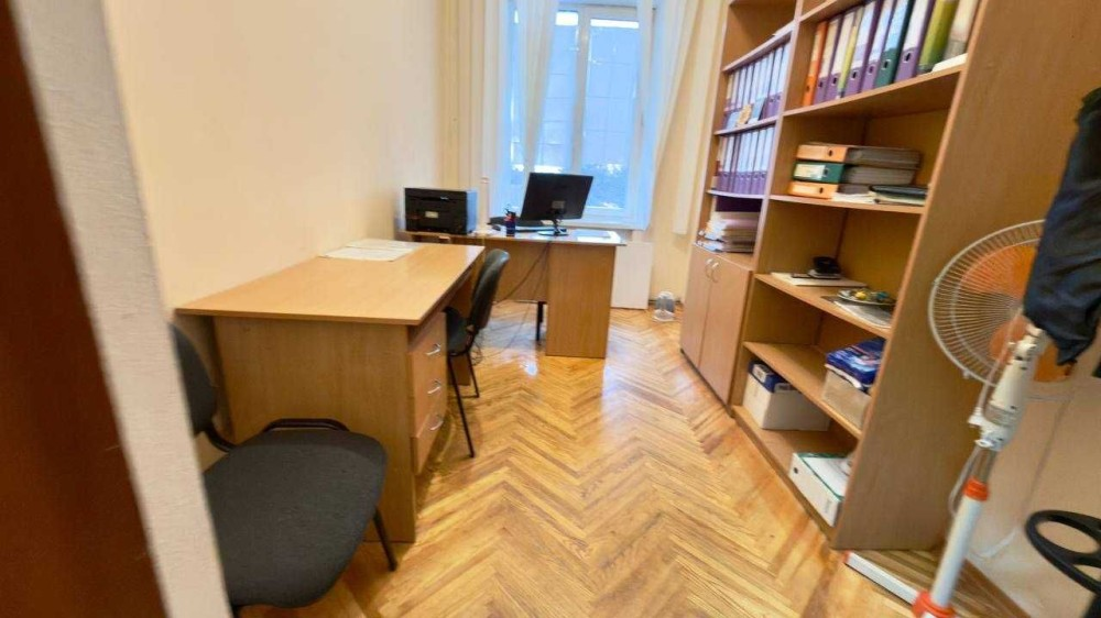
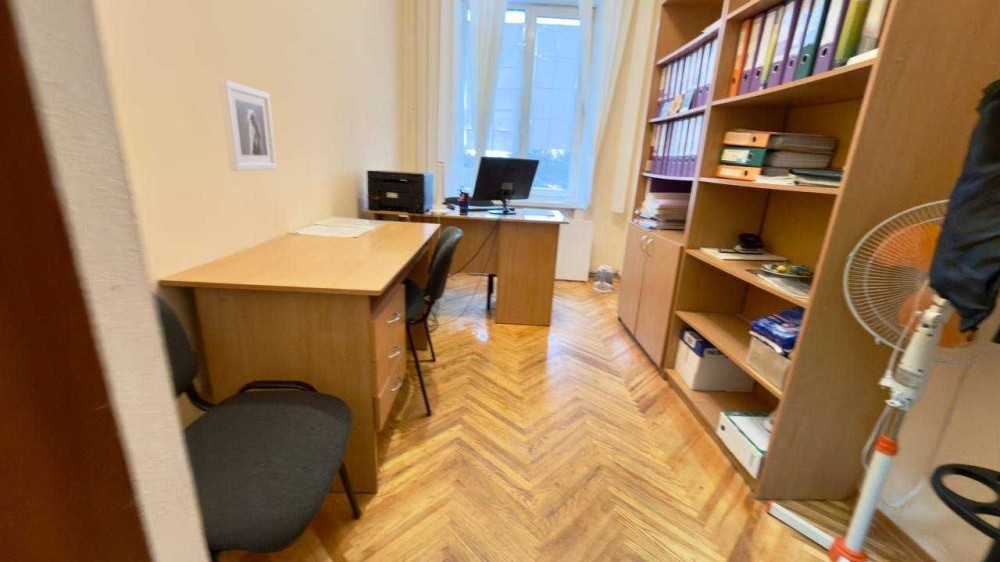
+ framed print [218,79,278,172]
